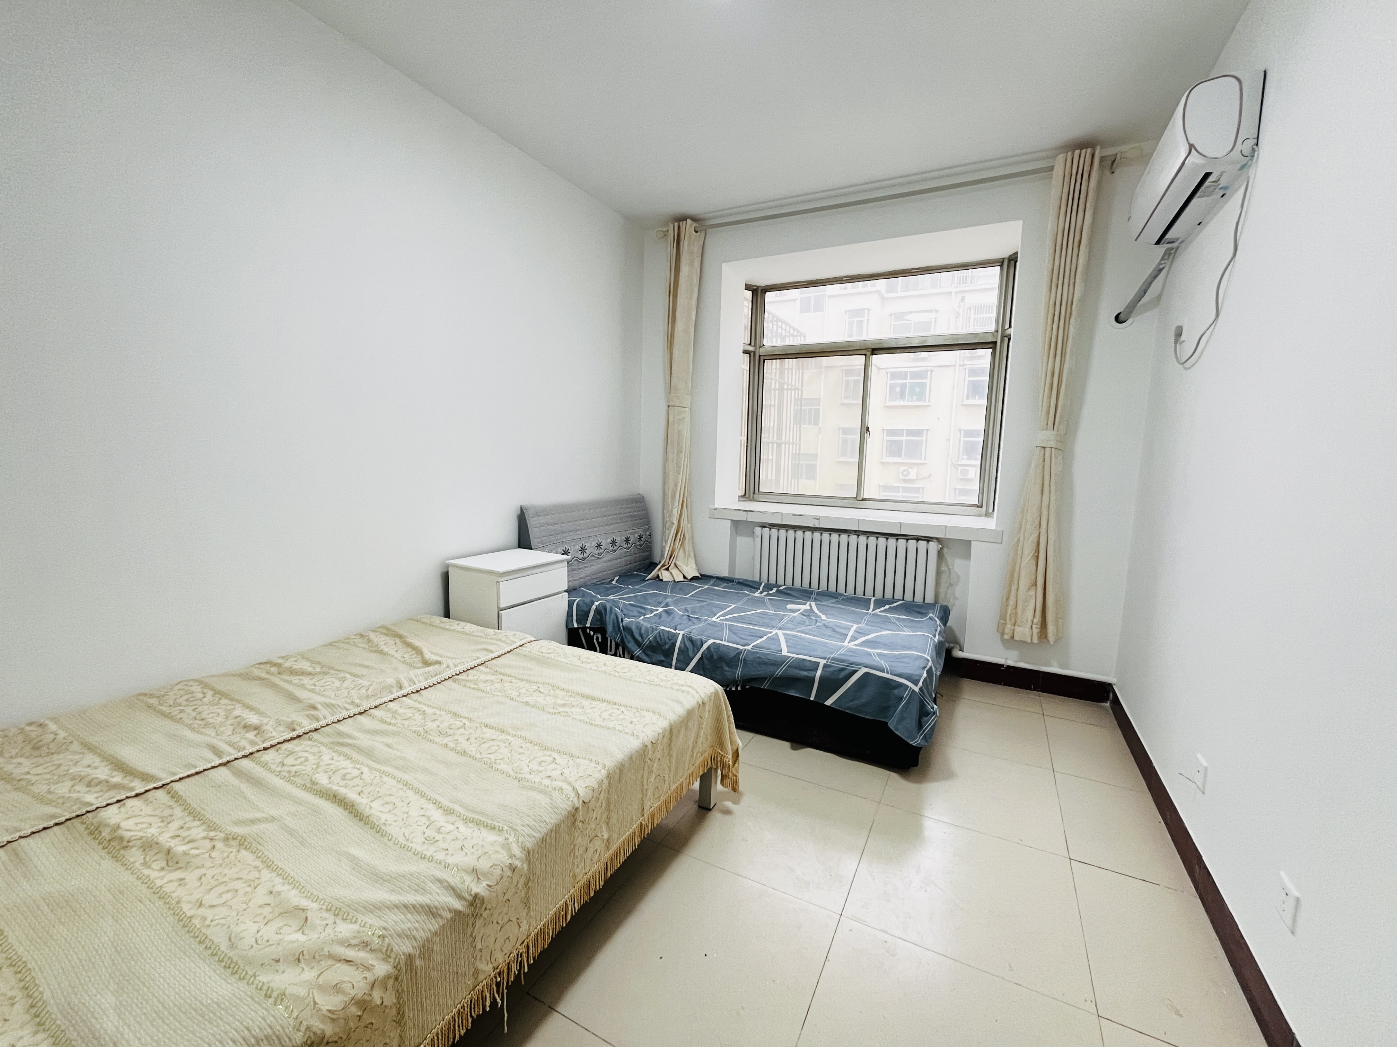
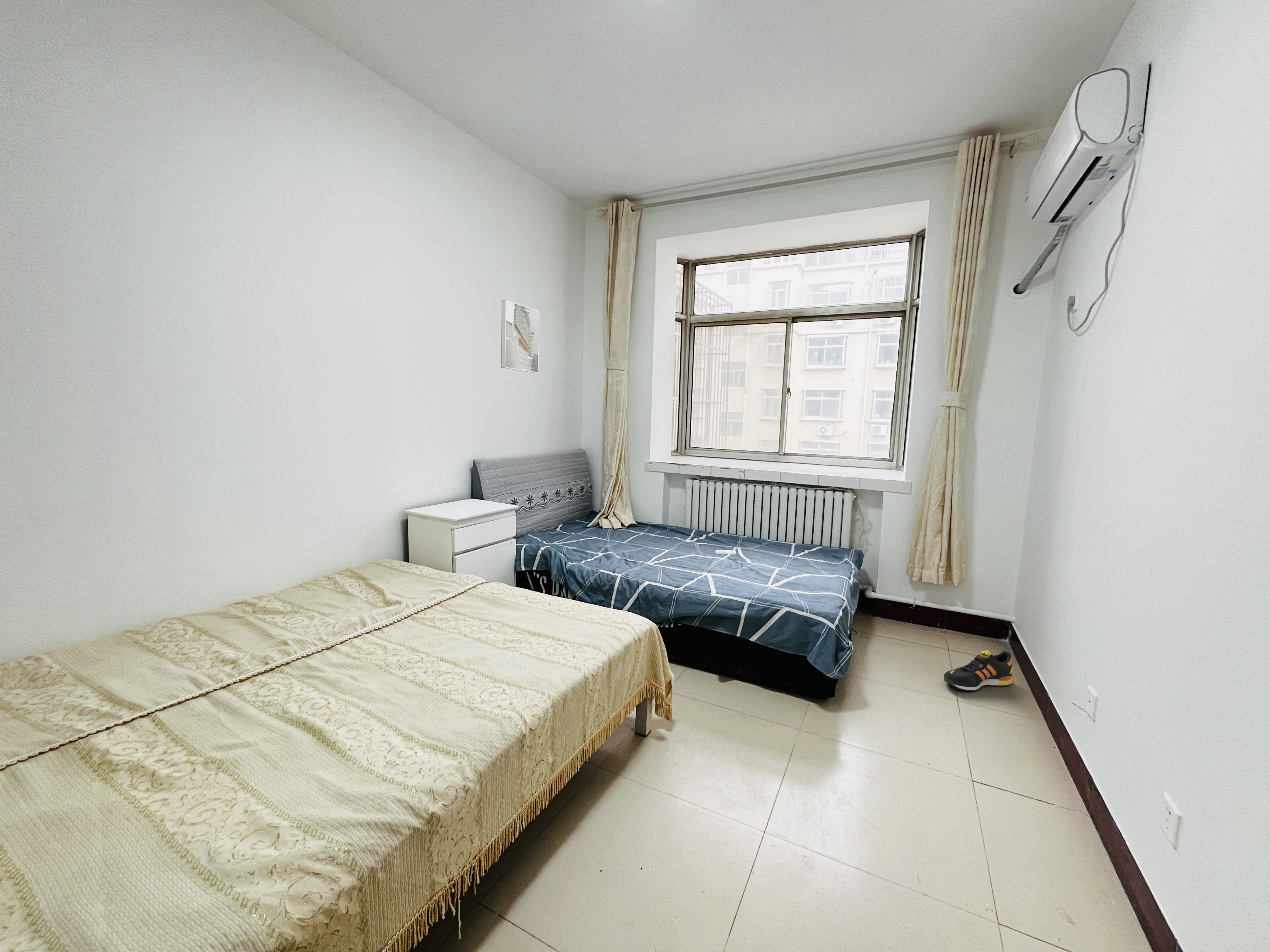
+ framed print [501,299,540,373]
+ shoe [944,650,1013,692]
